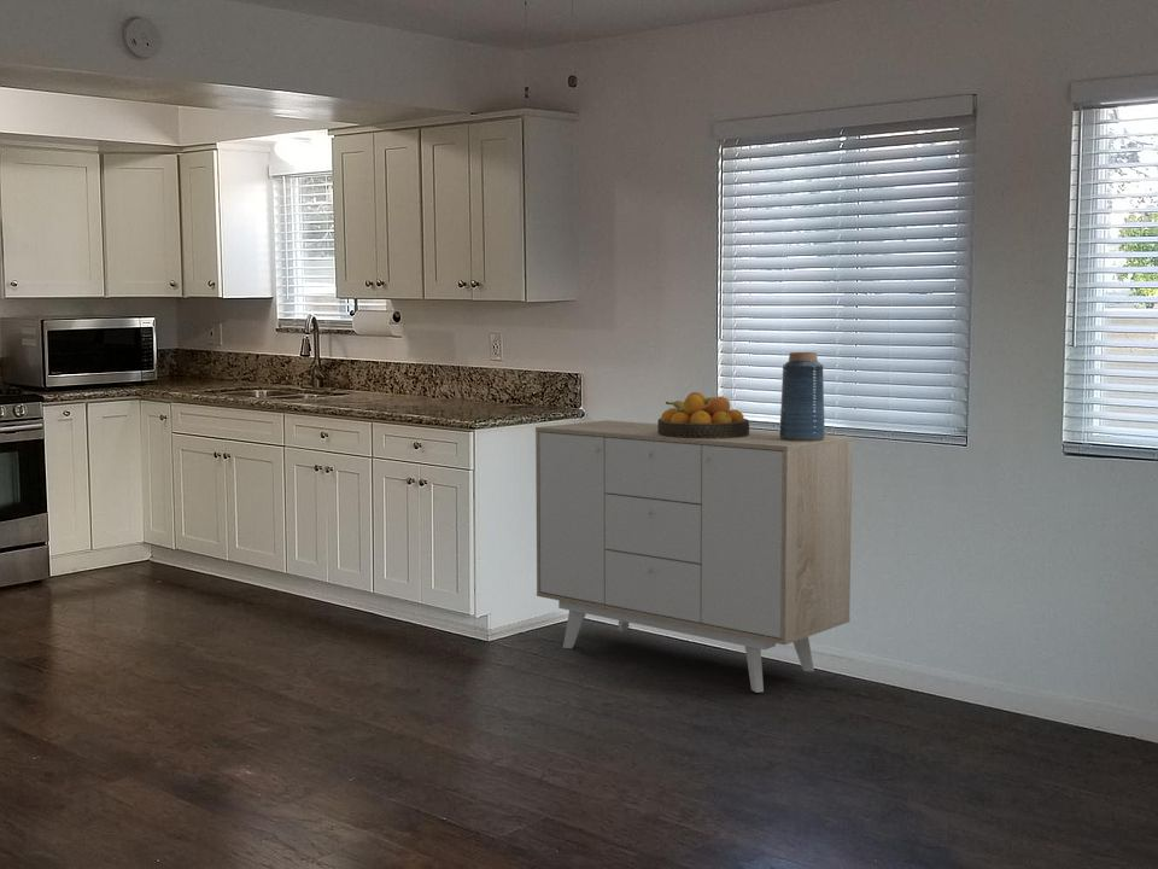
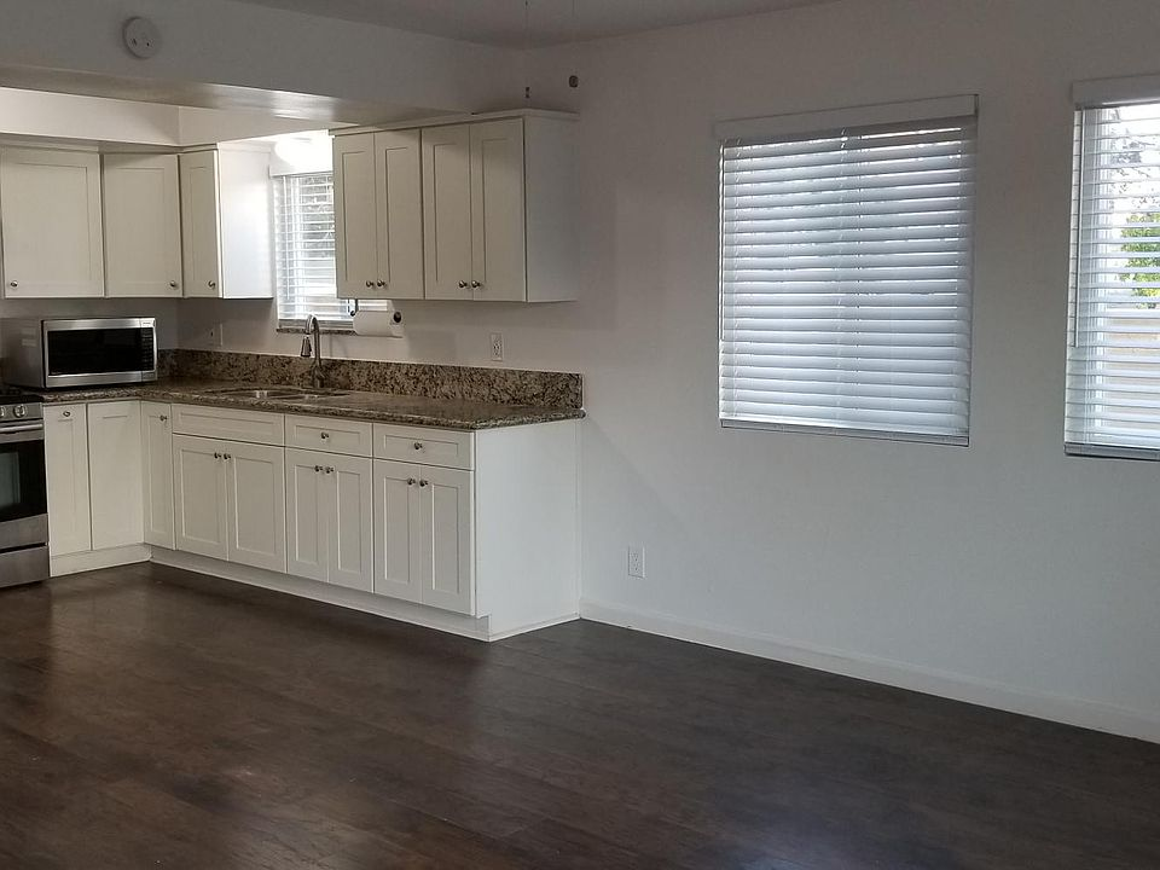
- vase [778,351,826,442]
- fruit bowl [656,391,750,438]
- sideboard [534,419,854,694]
